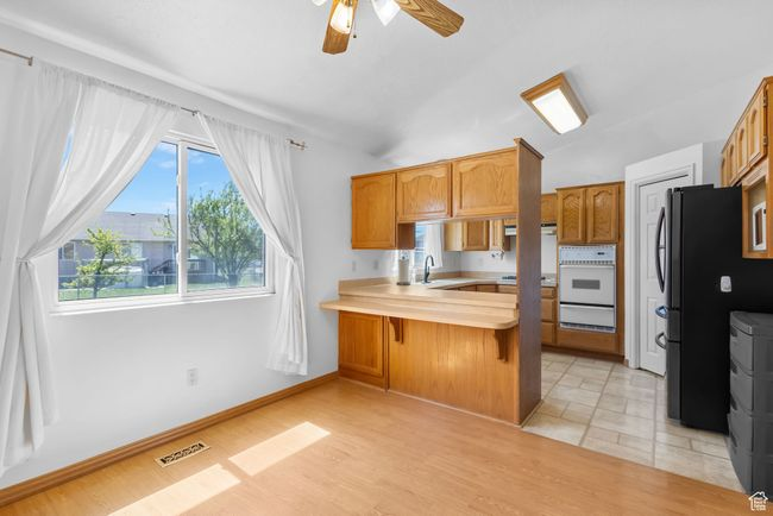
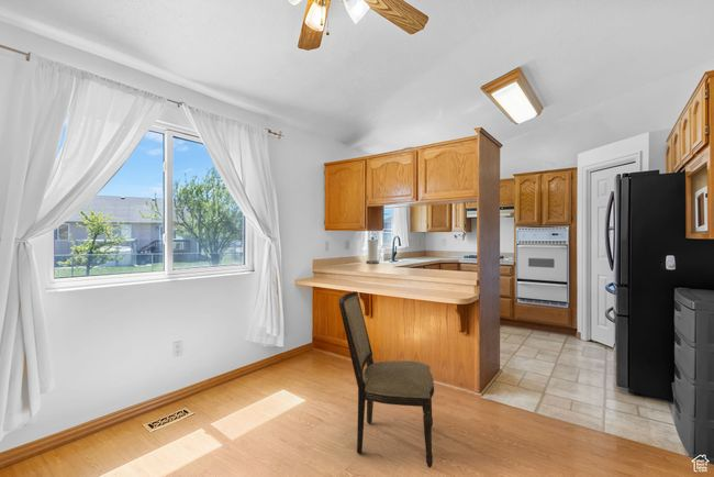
+ dining chair [337,290,435,469]
